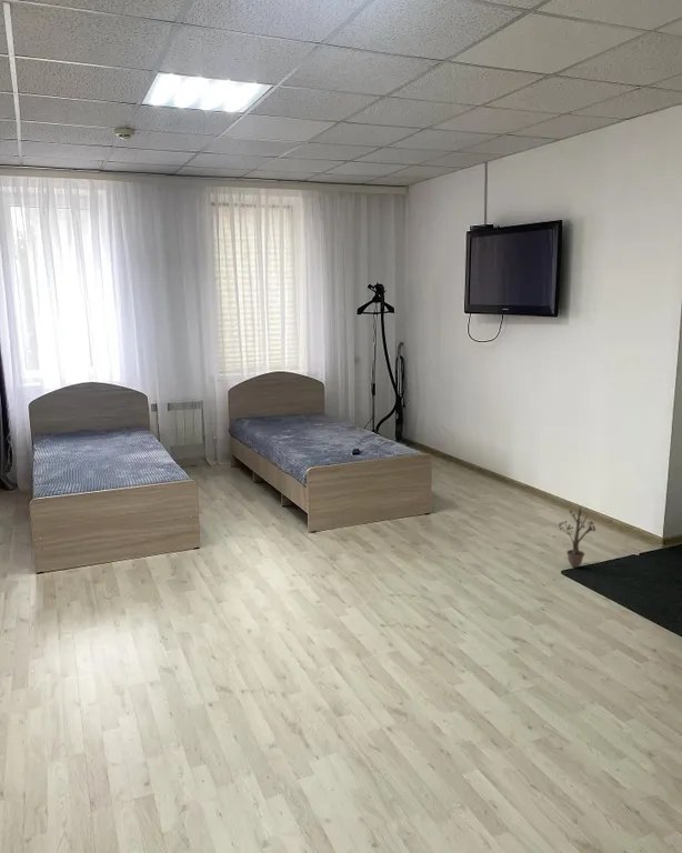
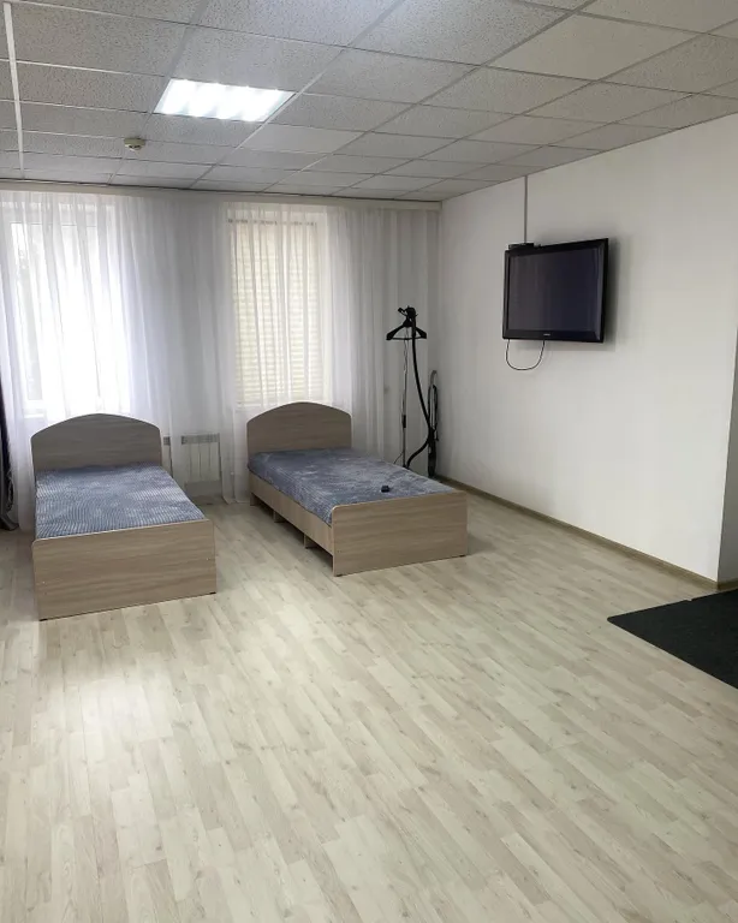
- decorative plant [558,506,602,569]
